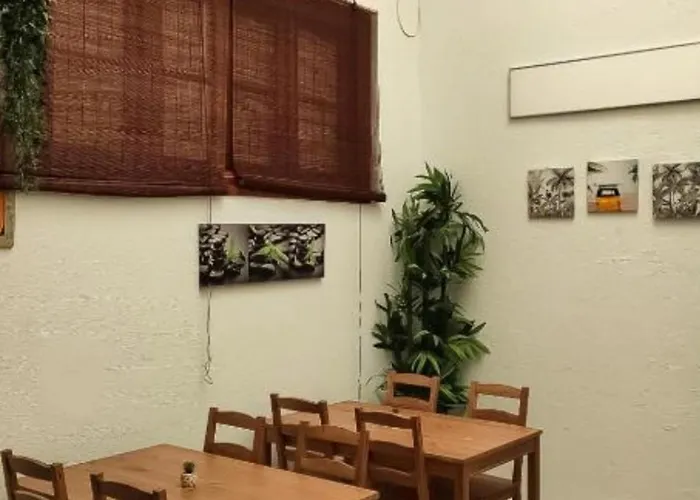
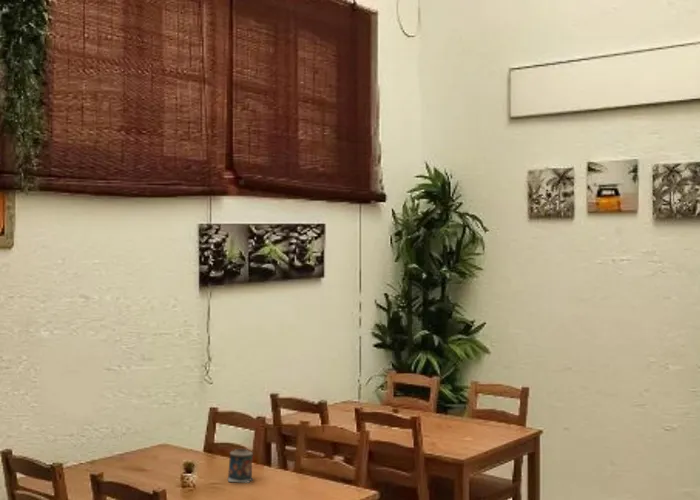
+ candle [227,448,254,484]
